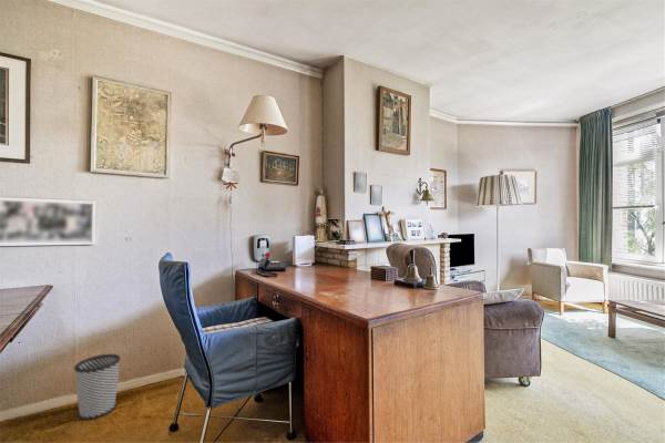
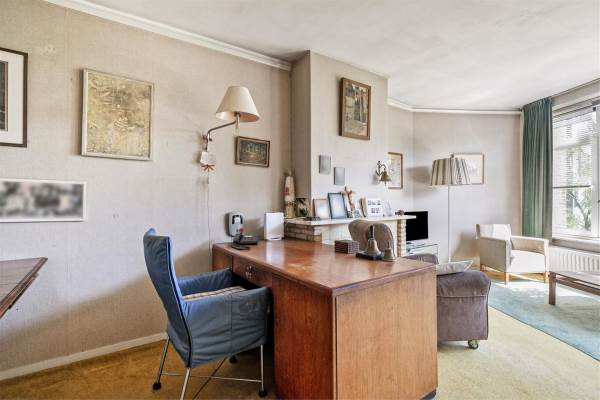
- wastebasket [73,353,122,421]
